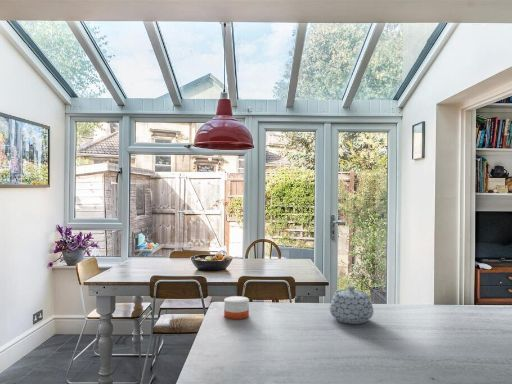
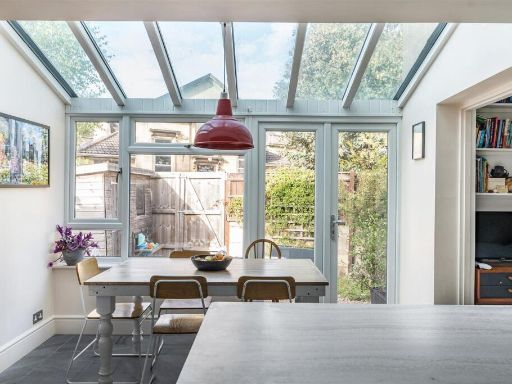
- teapot [329,285,375,325]
- candle [223,295,250,320]
